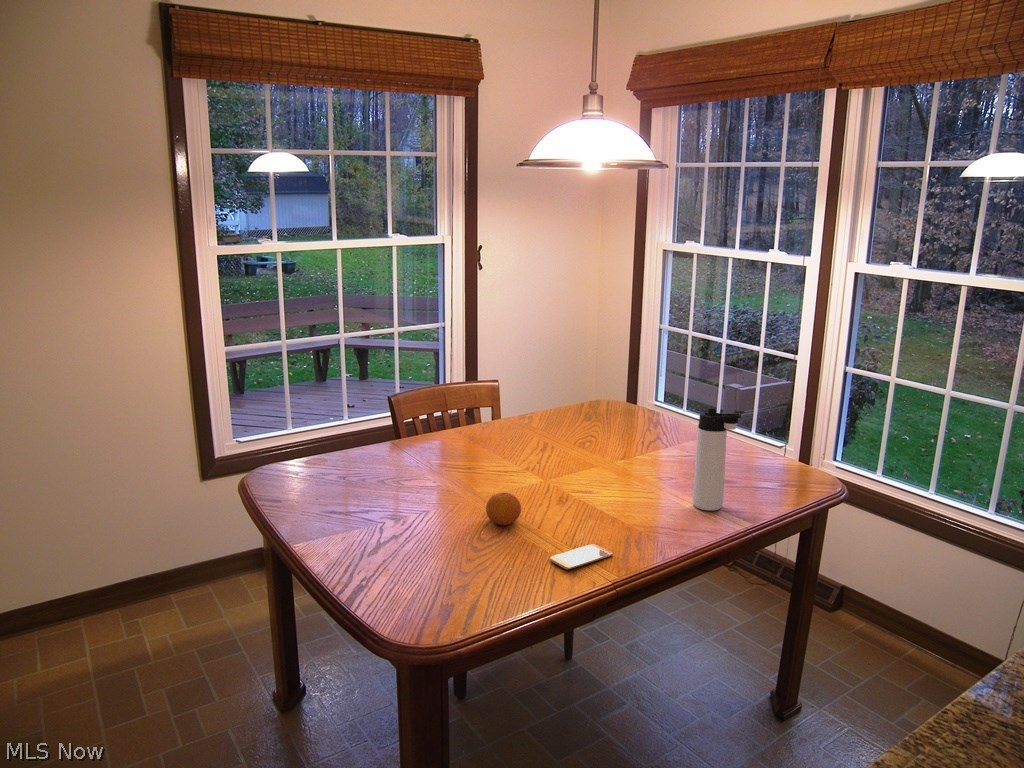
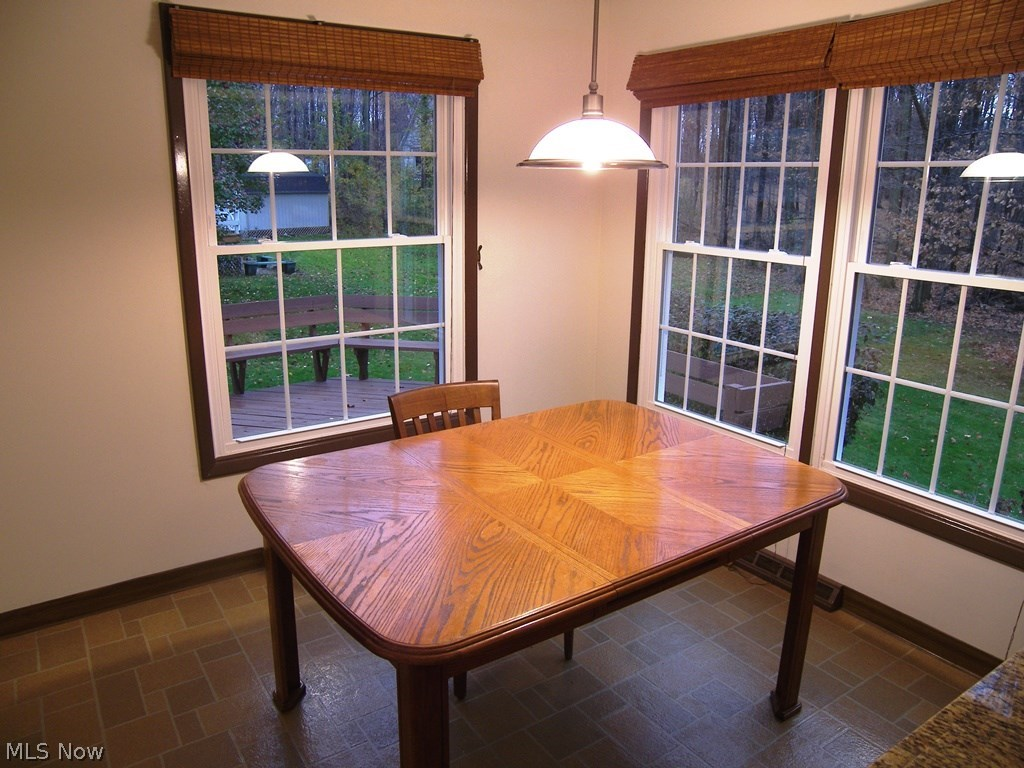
- fruit [485,492,522,526]
- thermos bottle [692,408,742,512]
- smartphone [549,543,613,570]
